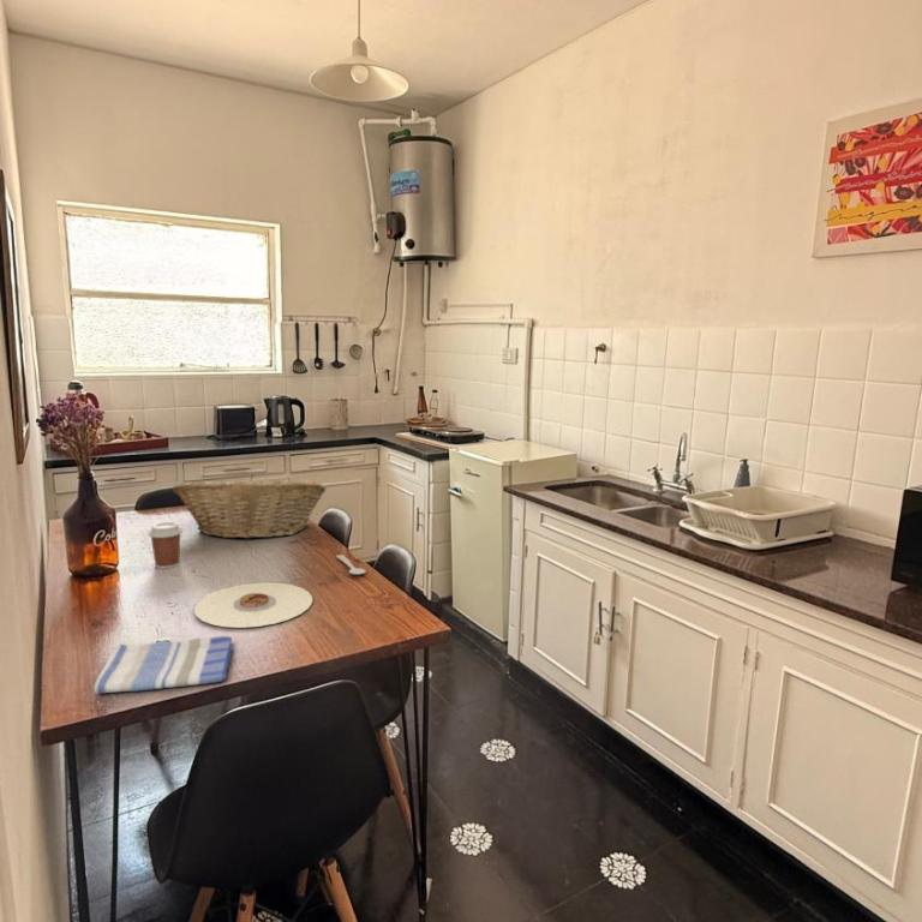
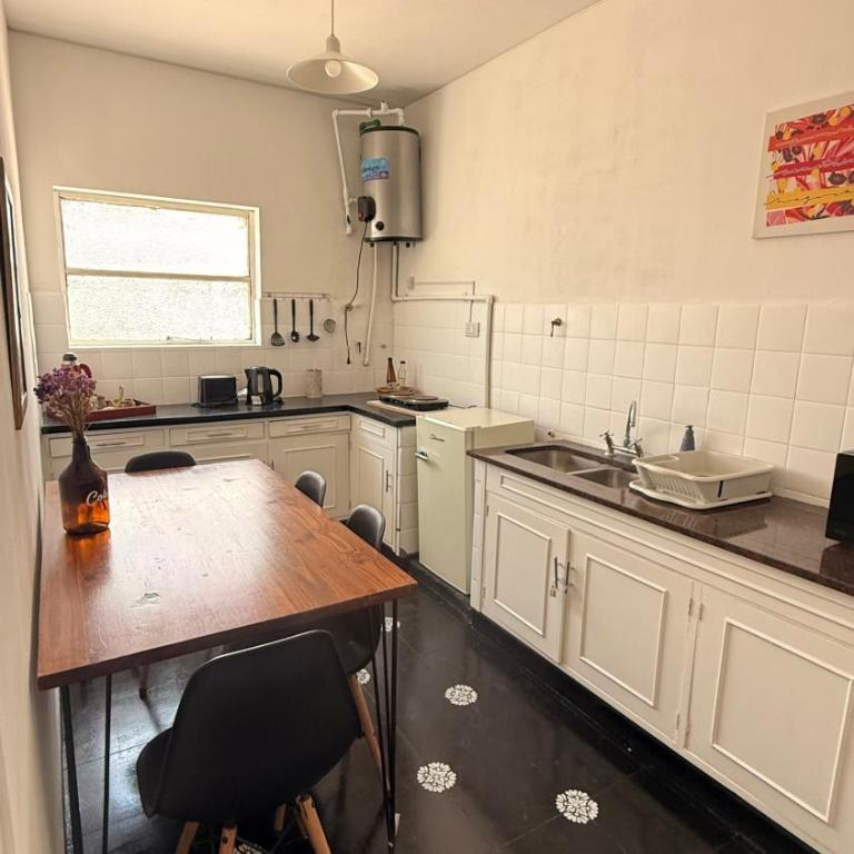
- plate [193,581,313,629]
- coffee cup [146,521,184,570]
- fruit basket [172,473,328,540]
- dish towel [92,635,235,695]
- spoon [335,553,367,576]
